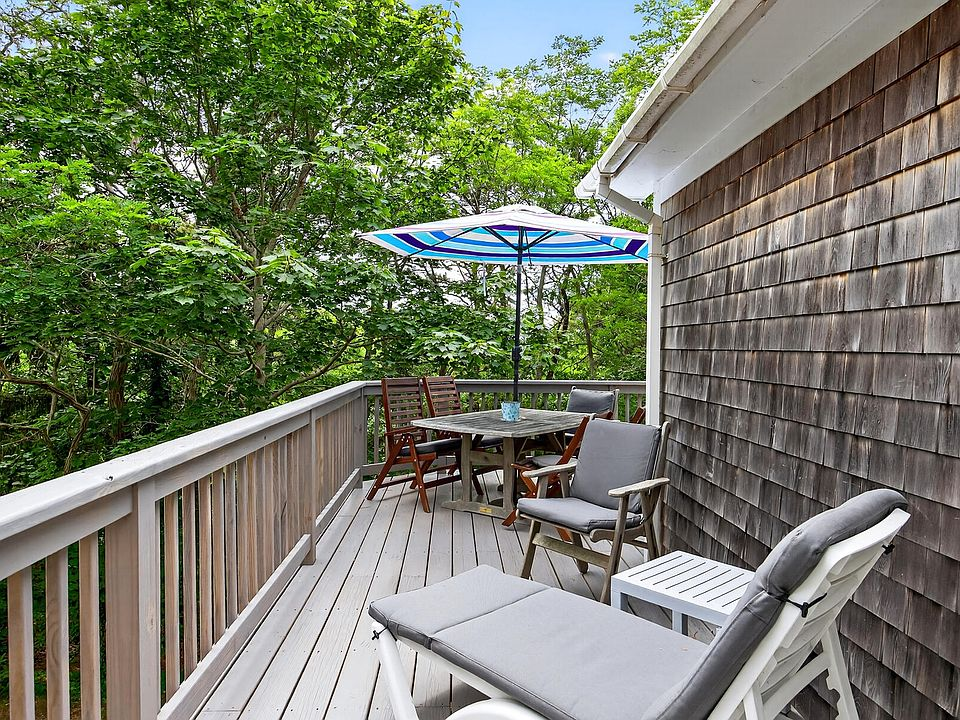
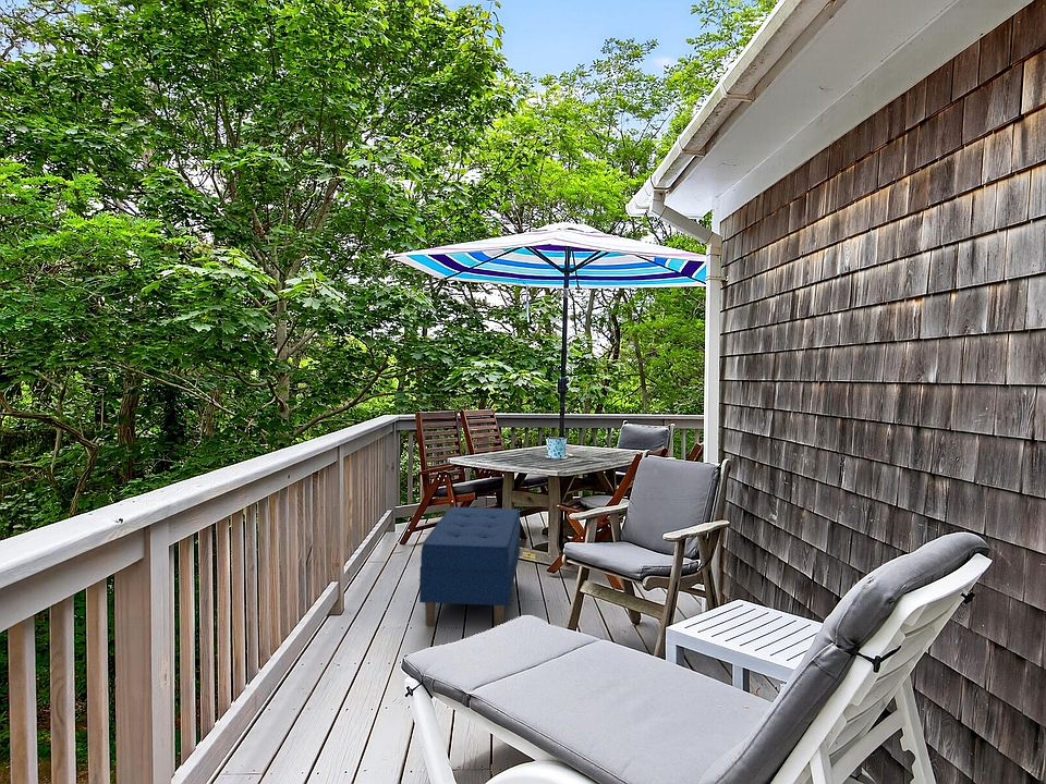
+ bench [418,506,521,627]
